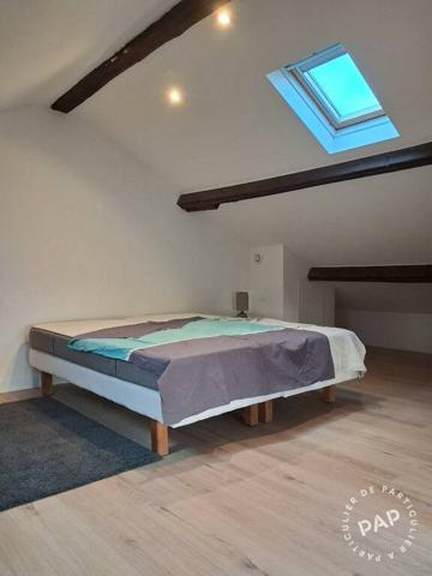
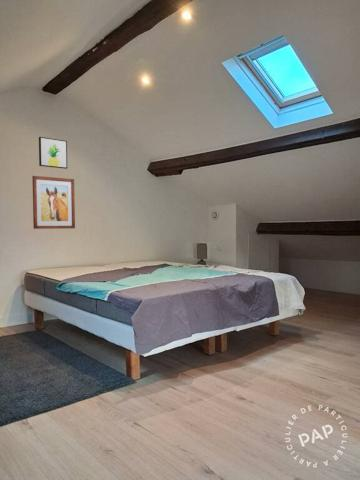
+ wall art [31,175,76,230]
+ wall art [38,136,68,170]
